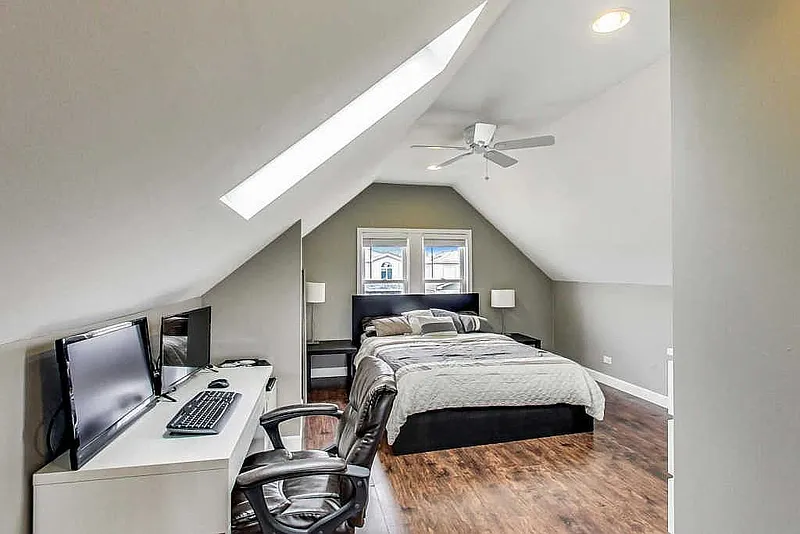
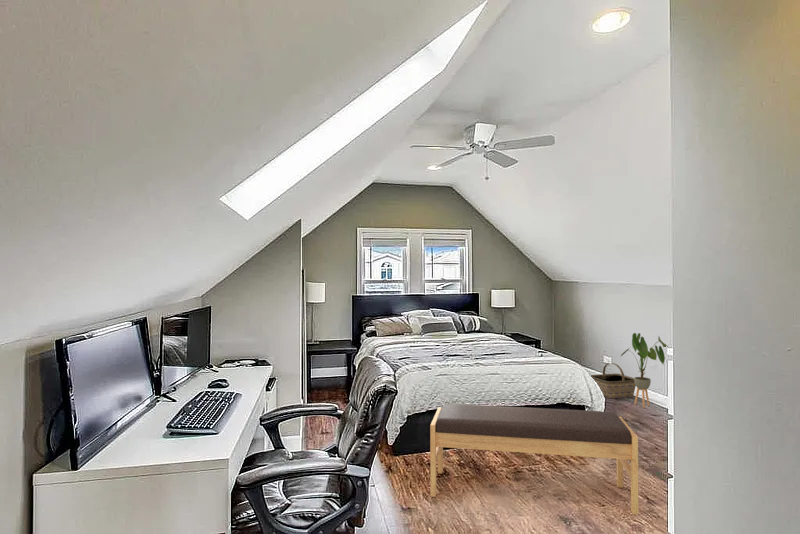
+ bench [429,403,640,516]
+ basket [590,362,636,399]
+ house plant [620,332,669,409]
